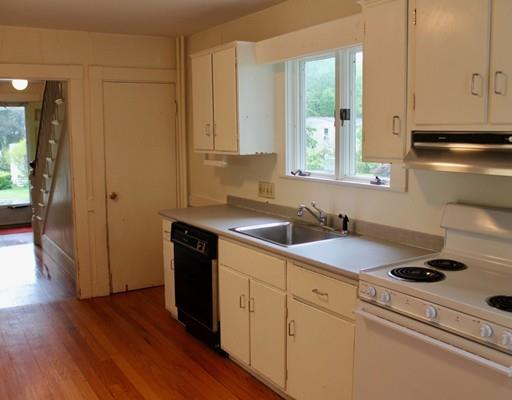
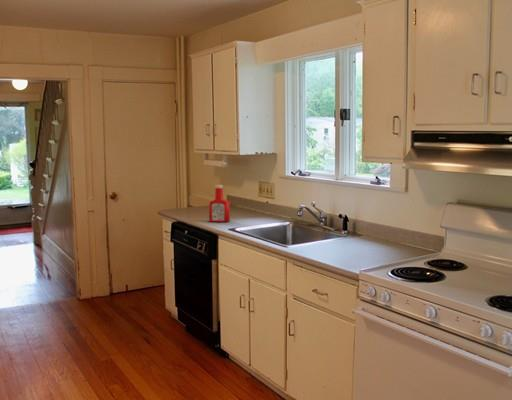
+ soap bottle [208,184,231,223]
